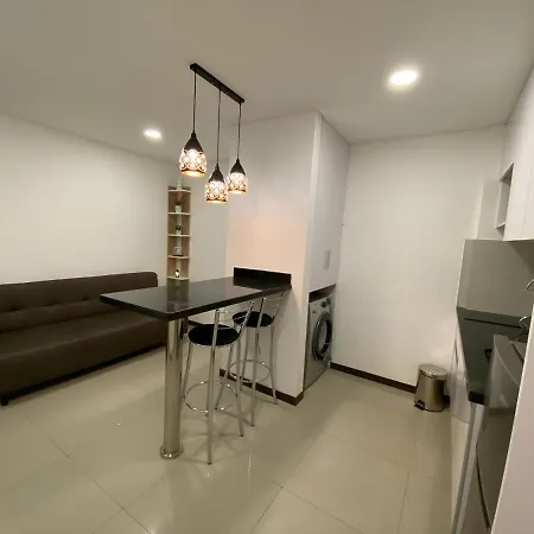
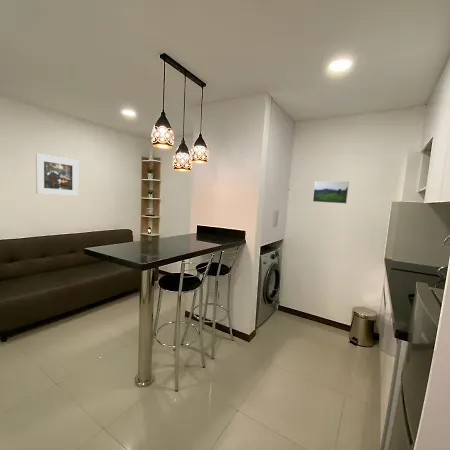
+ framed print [35,153,80,197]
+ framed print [312,180,350,204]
